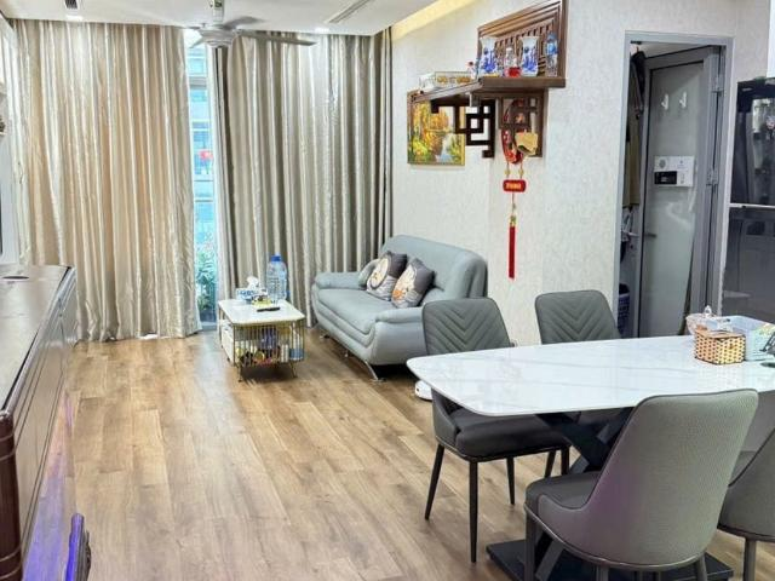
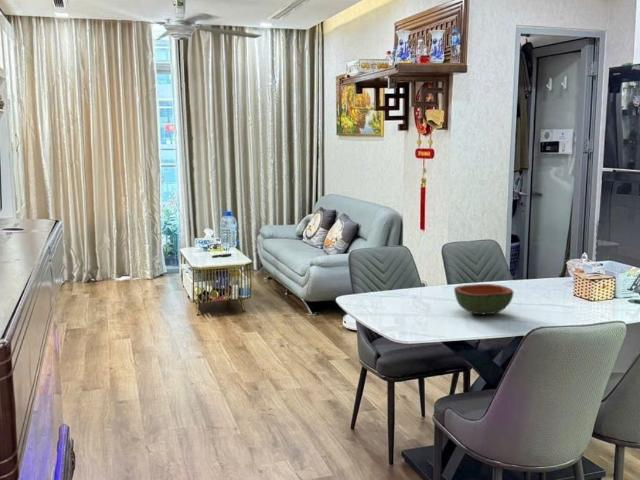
+ bowl [453,283,515,315]
